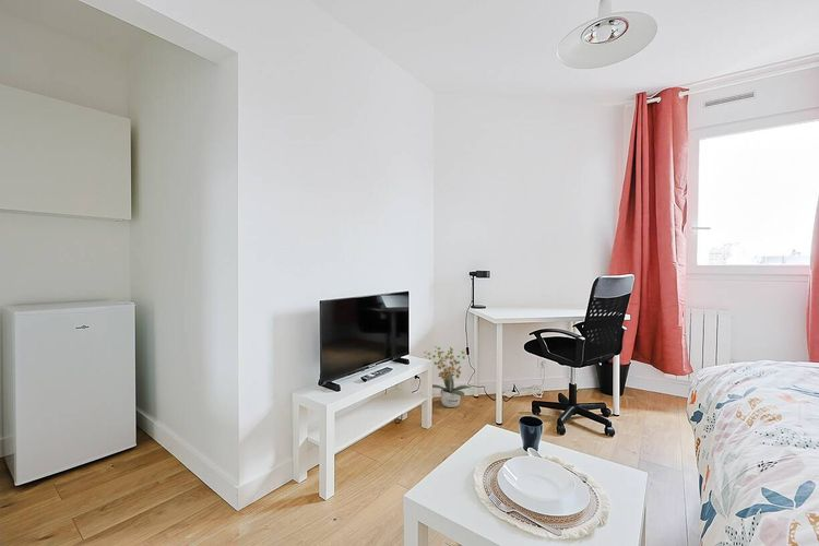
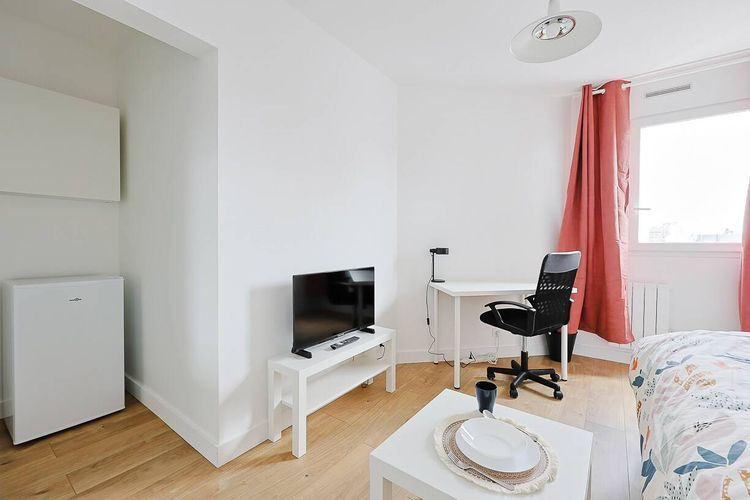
- potted plant [423,345,472,408]
